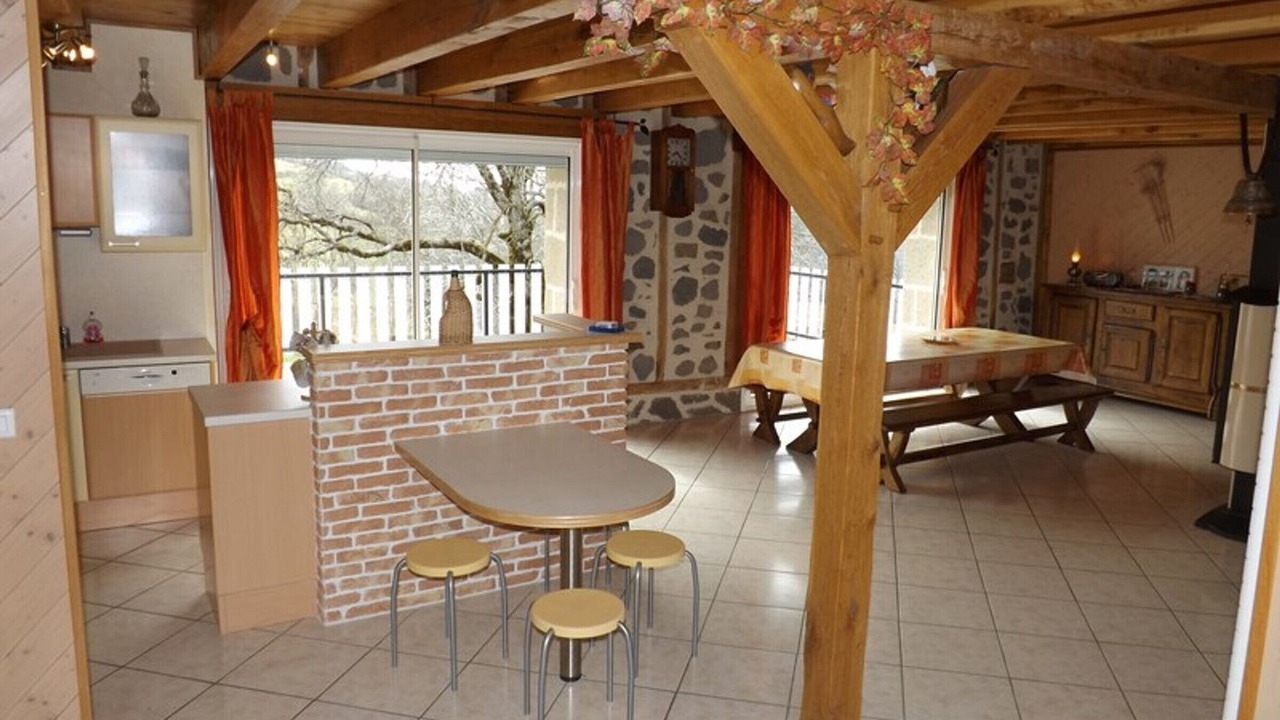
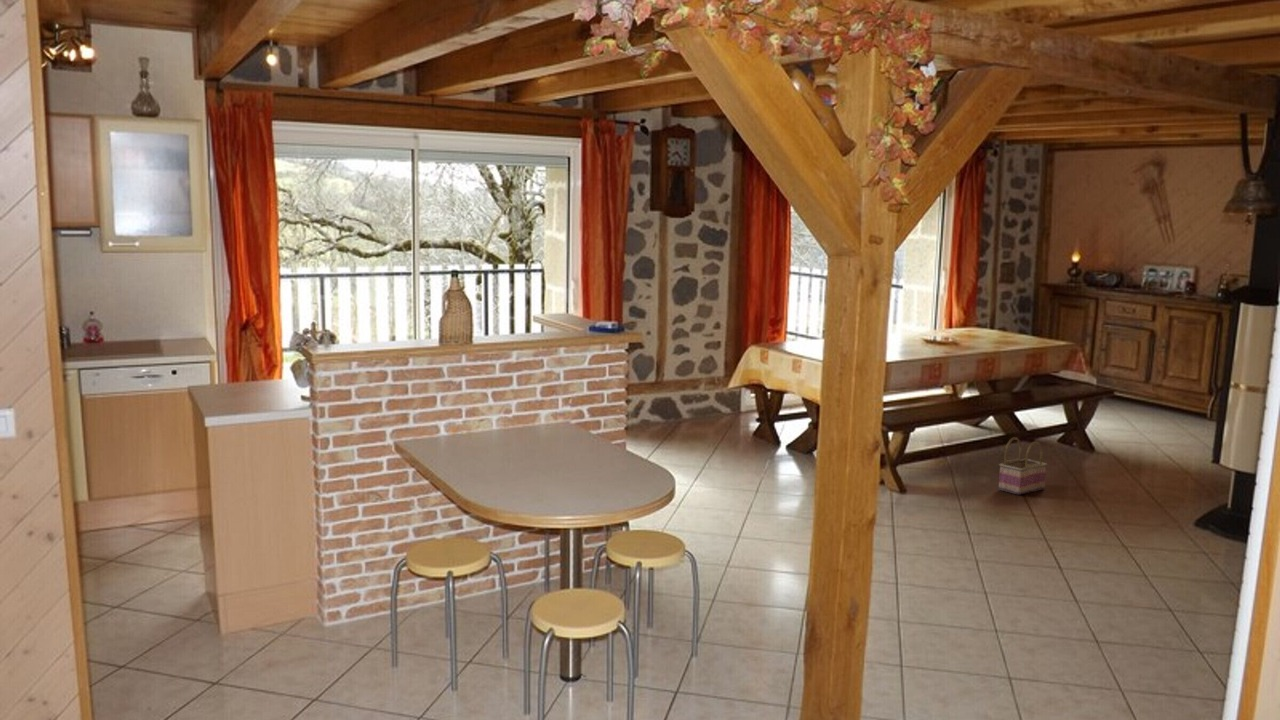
+ basket [998,437,1048,496]
